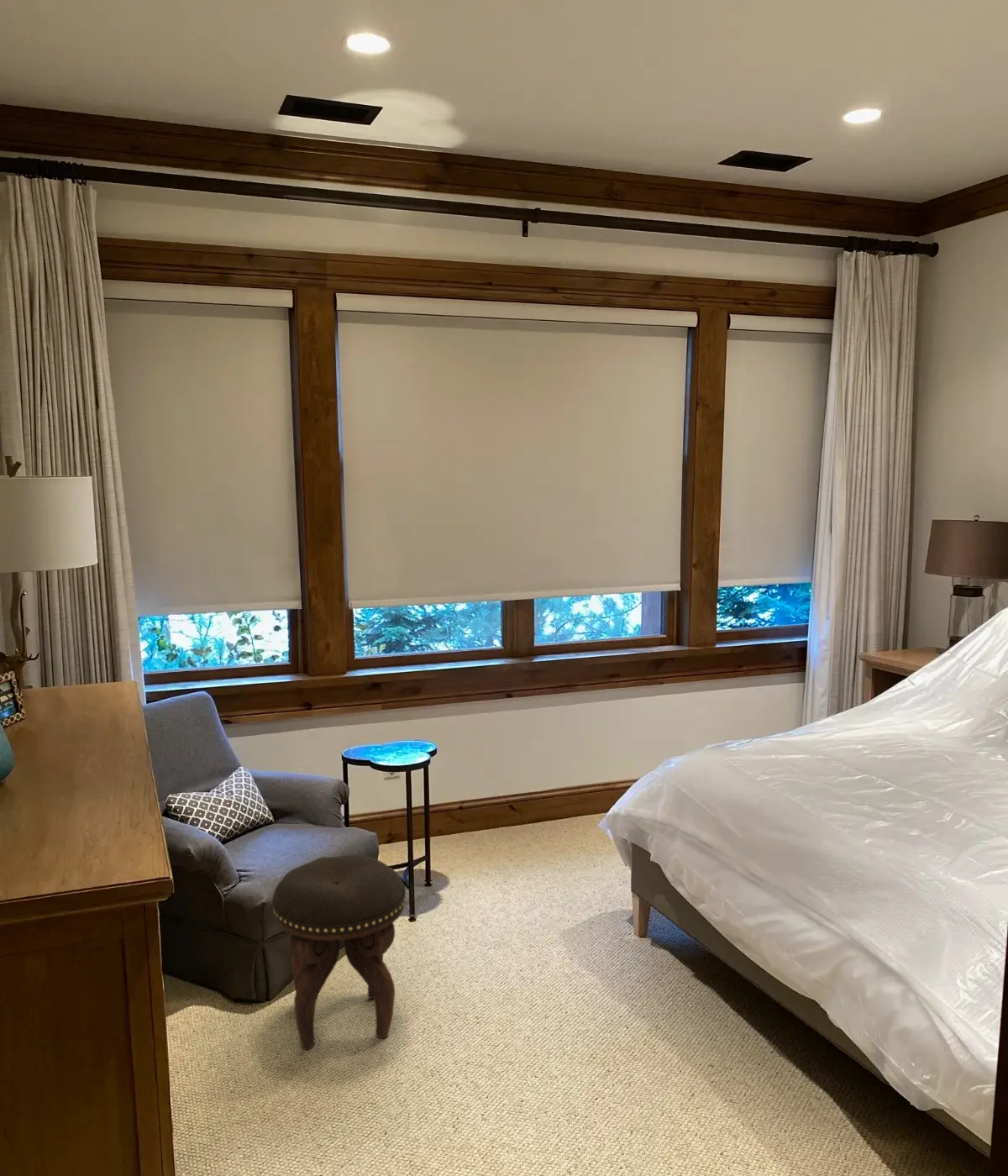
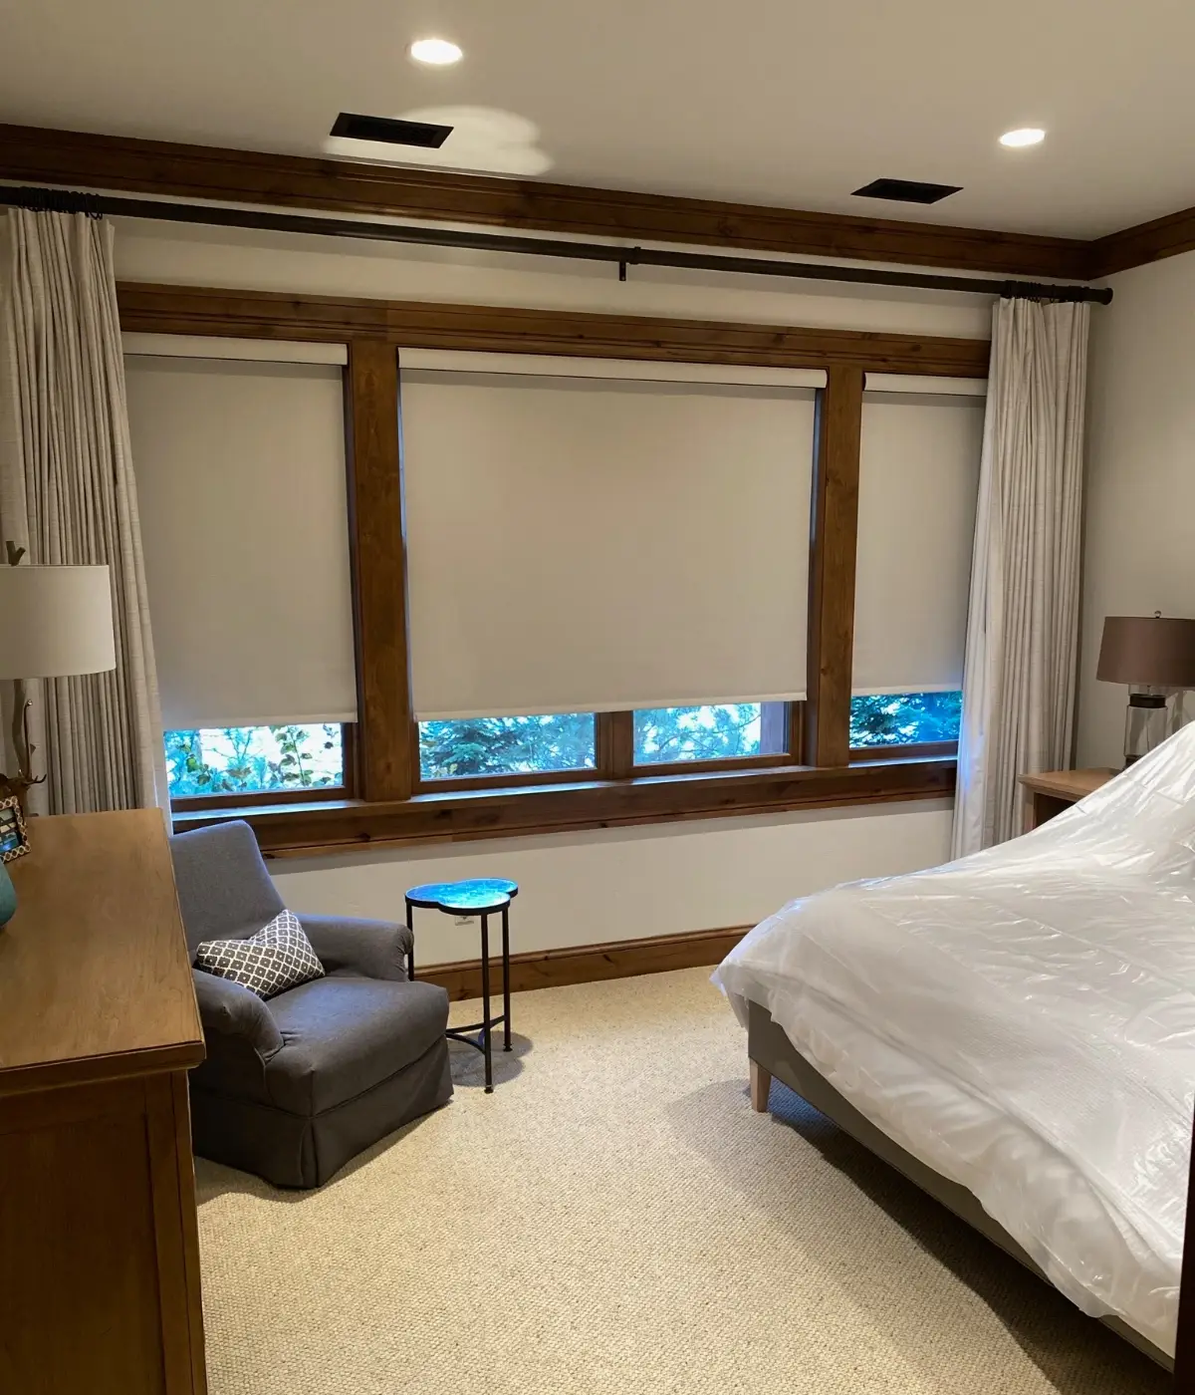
- footstool [271,853,407,1051]
